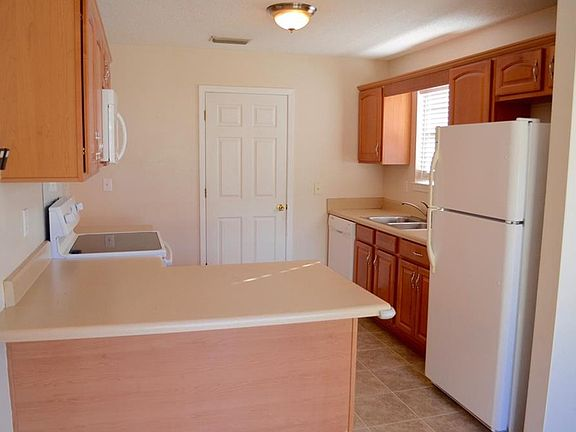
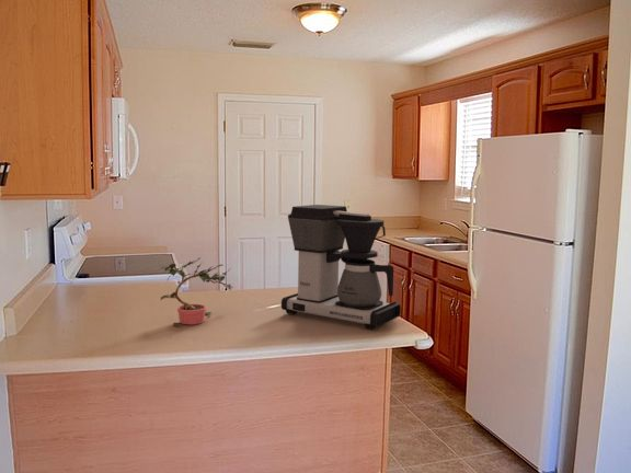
+ potted plant [160,256,234,326]
+ coffee maker [280,204,402,331]
